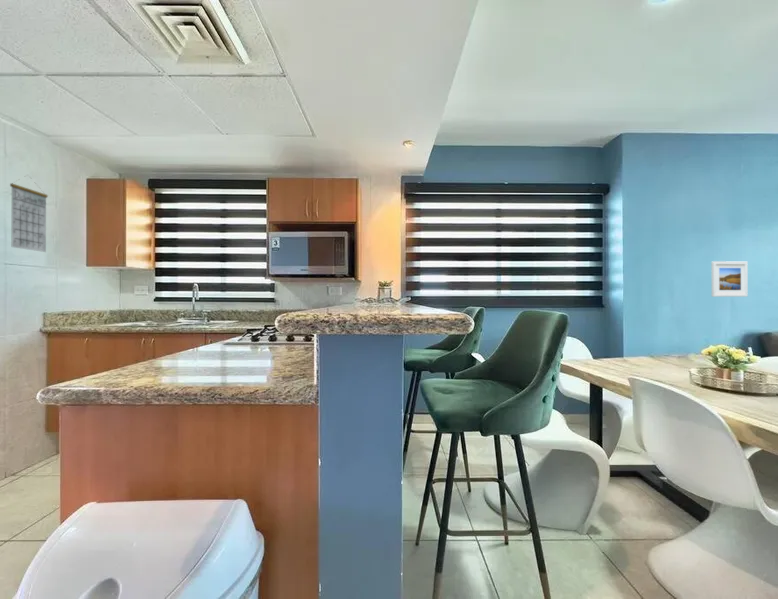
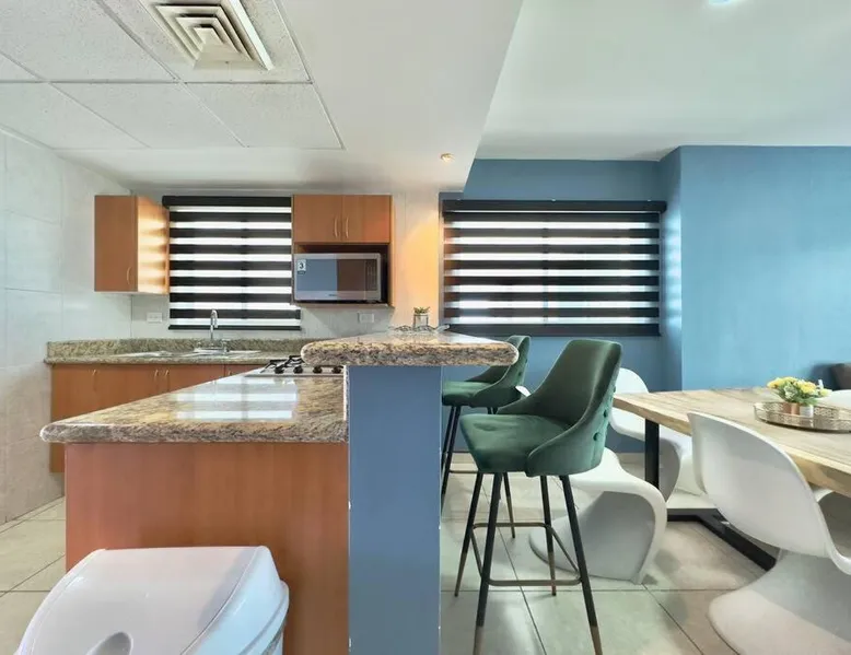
- calendar [9,174,49,253]
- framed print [710,260,749,298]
